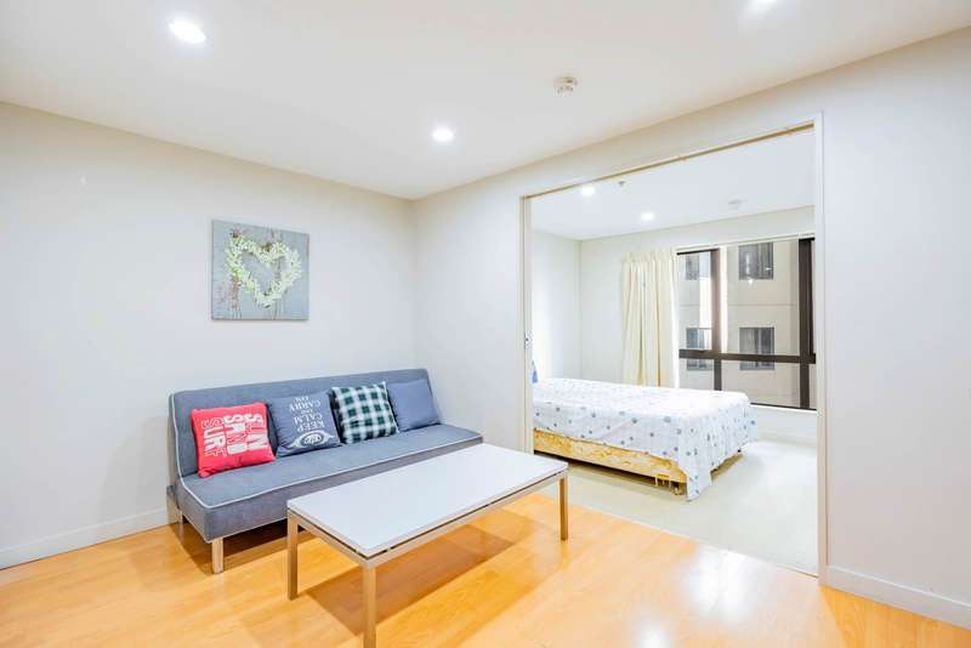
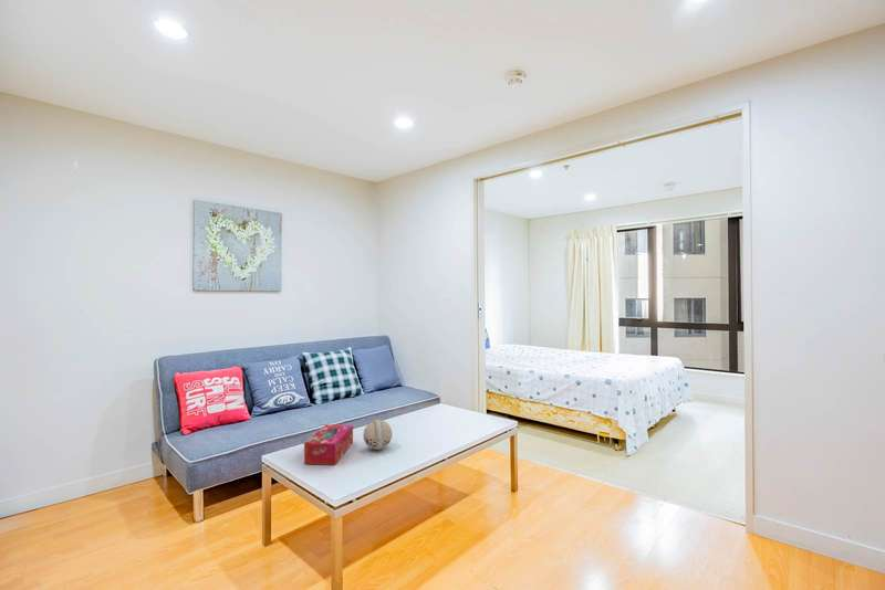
+ tissue box [303,423,354,466]
+ decorative ball [362,419,393,451]
